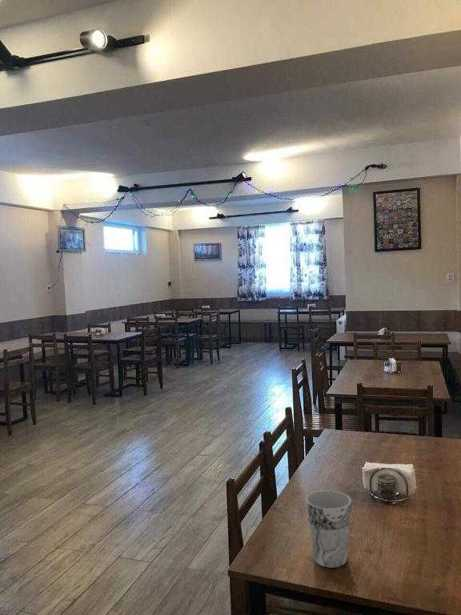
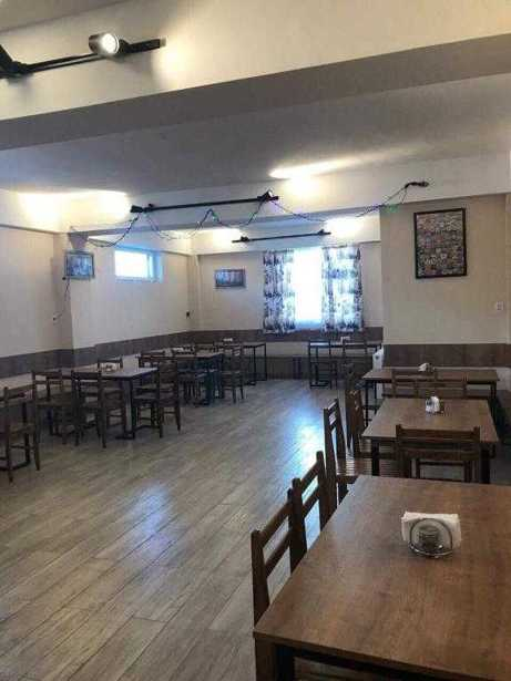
- cup [305,489,352,569]
